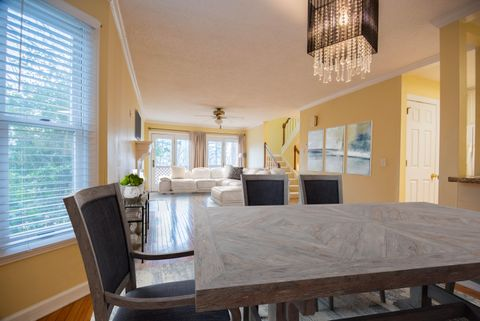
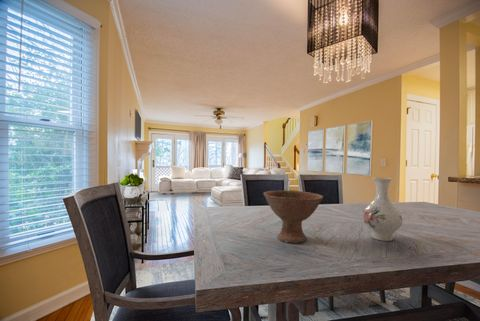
+ bowl [263,189,324,244]
+ vase [362,177,404,242]
